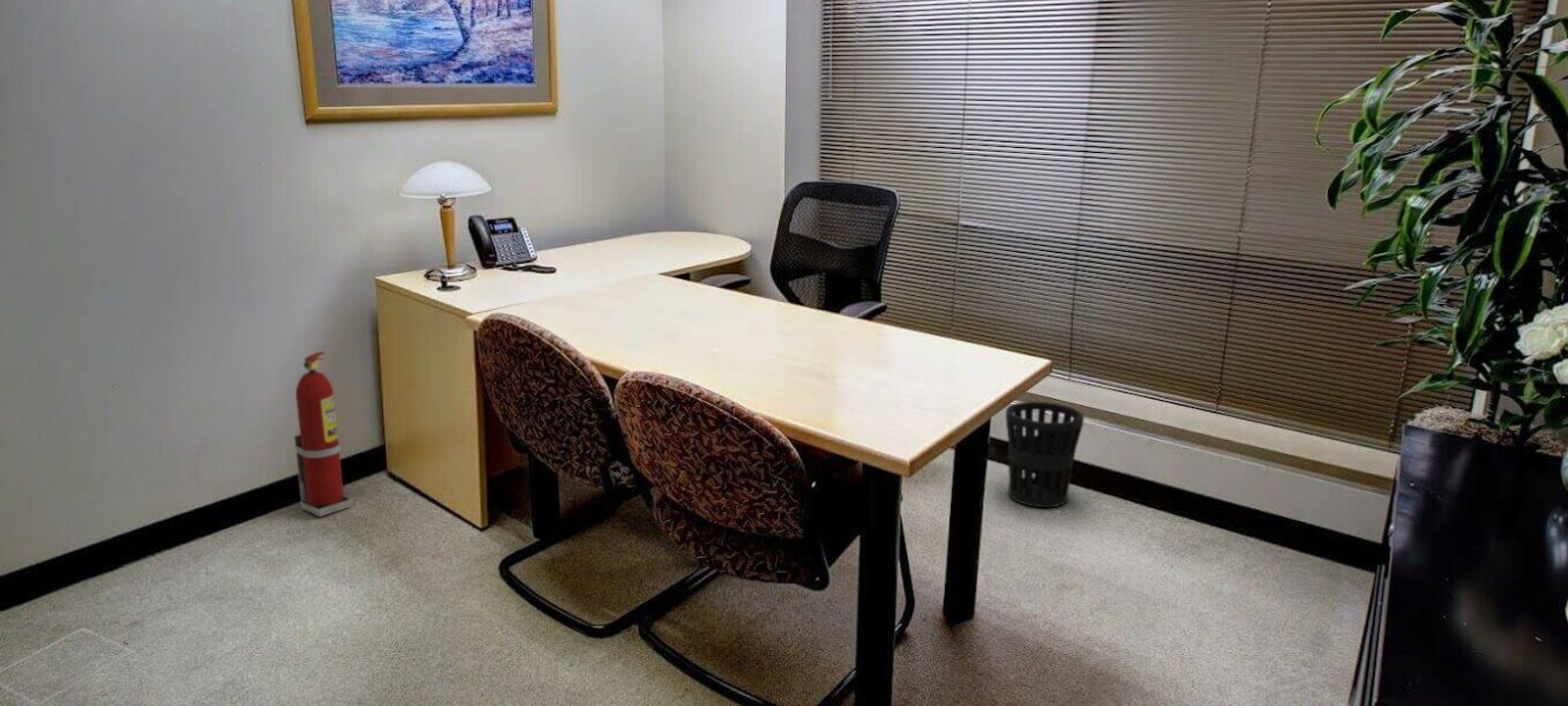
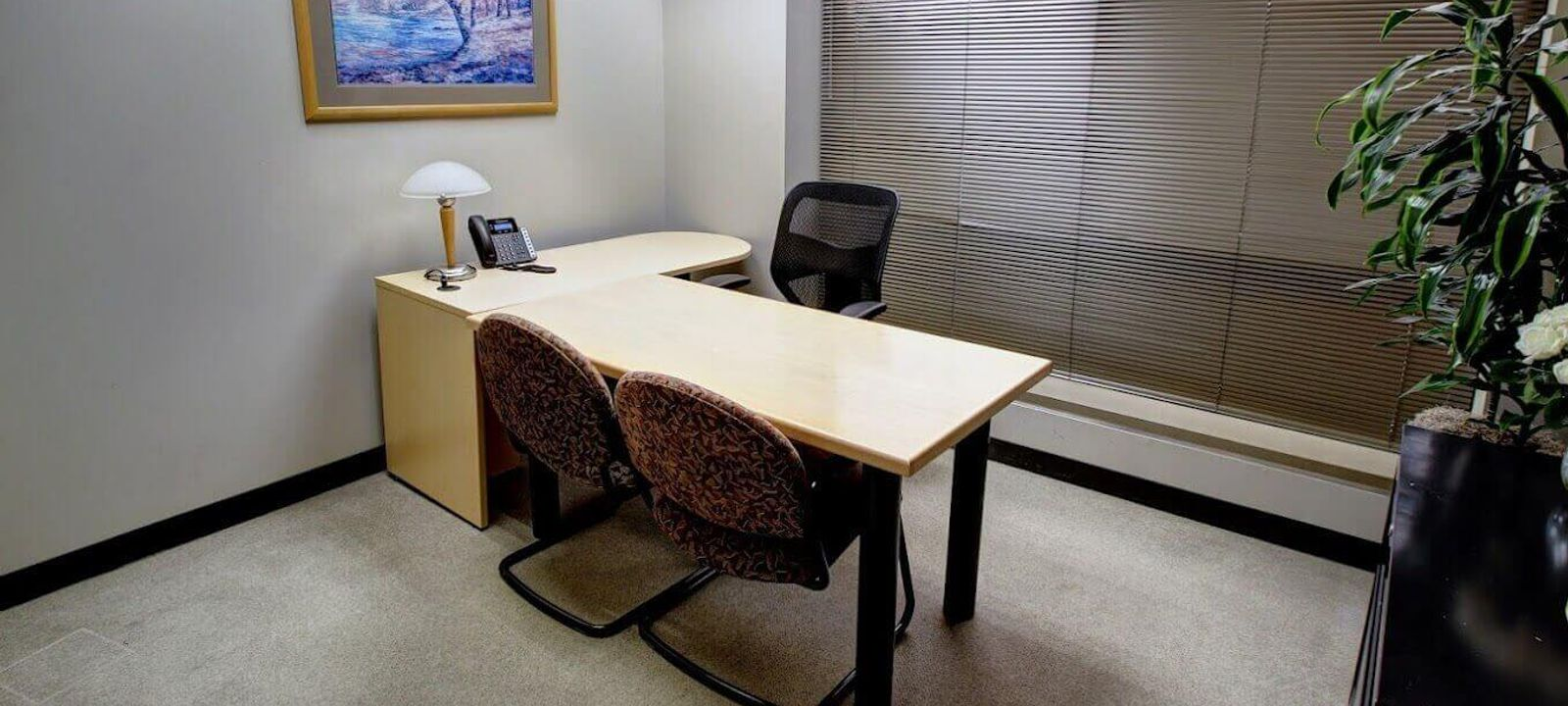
- wastebasket [1005,401,1085,508]
- fire extinguisher [293,351,353,518]
